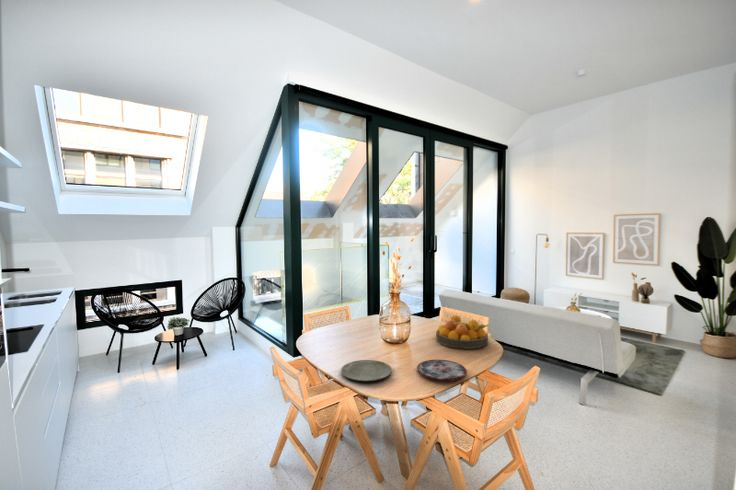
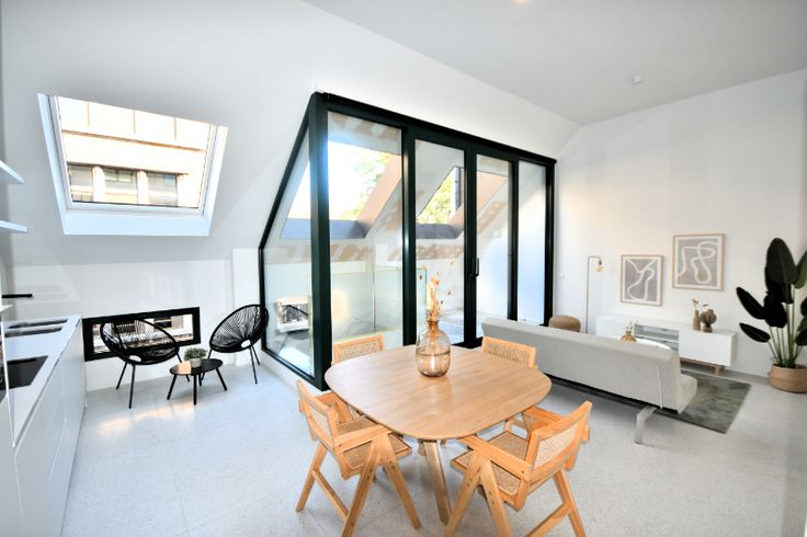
- fruit bowl [435,314,489,350]
- plate [416,359,468,382]
- plate [340,359,393,382]
